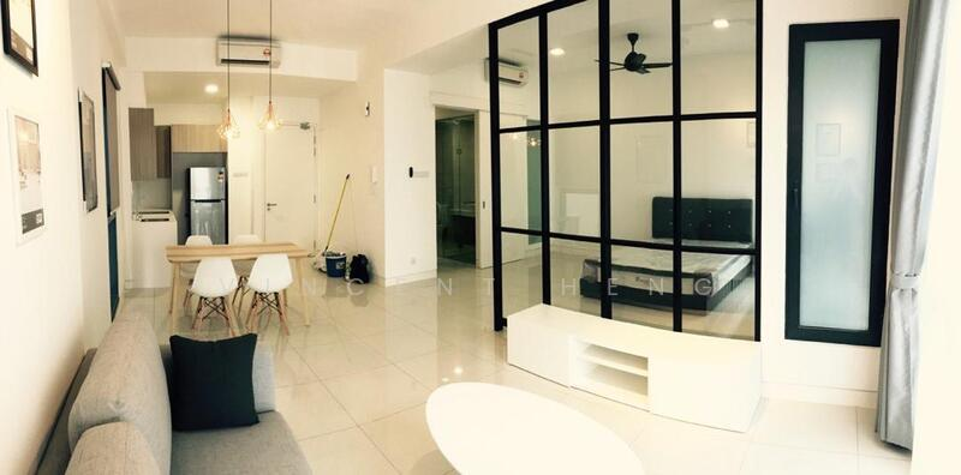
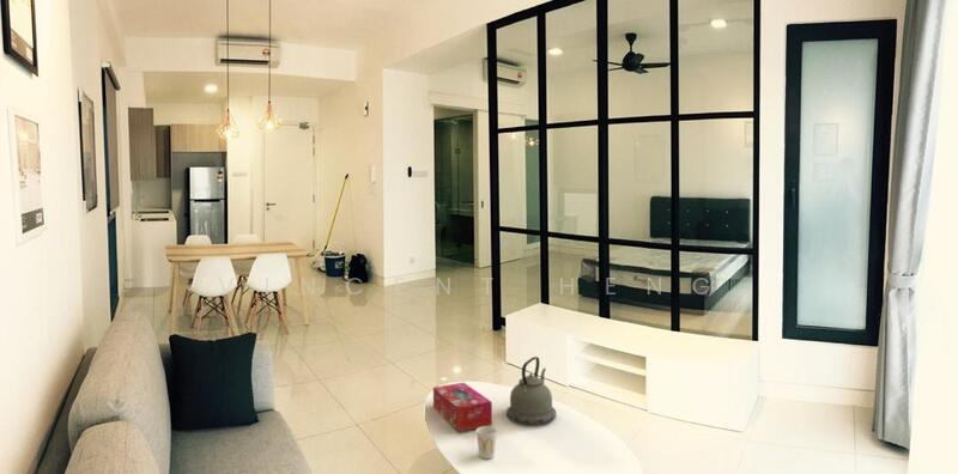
+ tissue box [432,382,493,432]
+ kettle [505,356,558,426]
+ cup [475,425,498,460]
